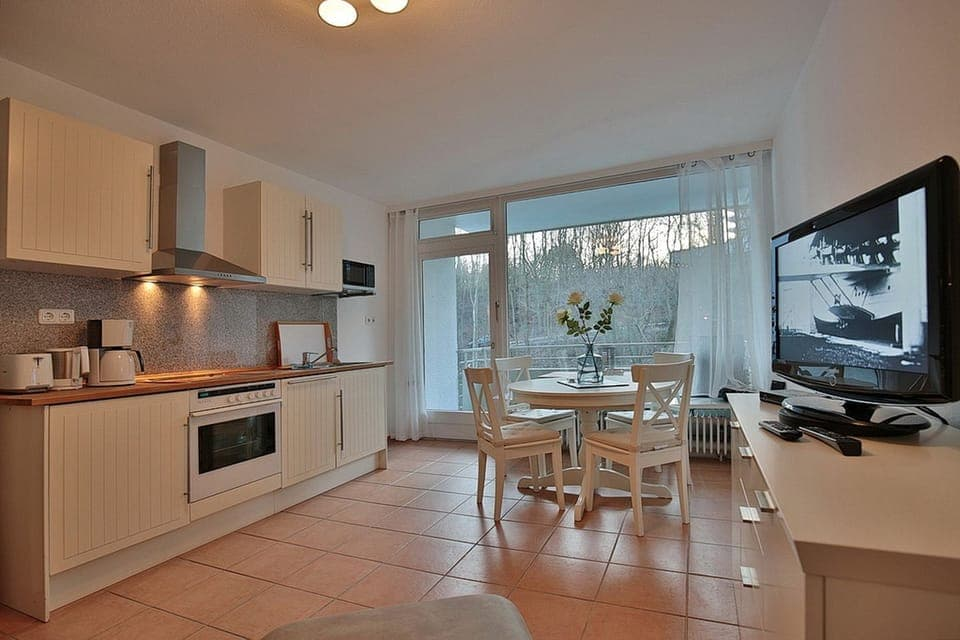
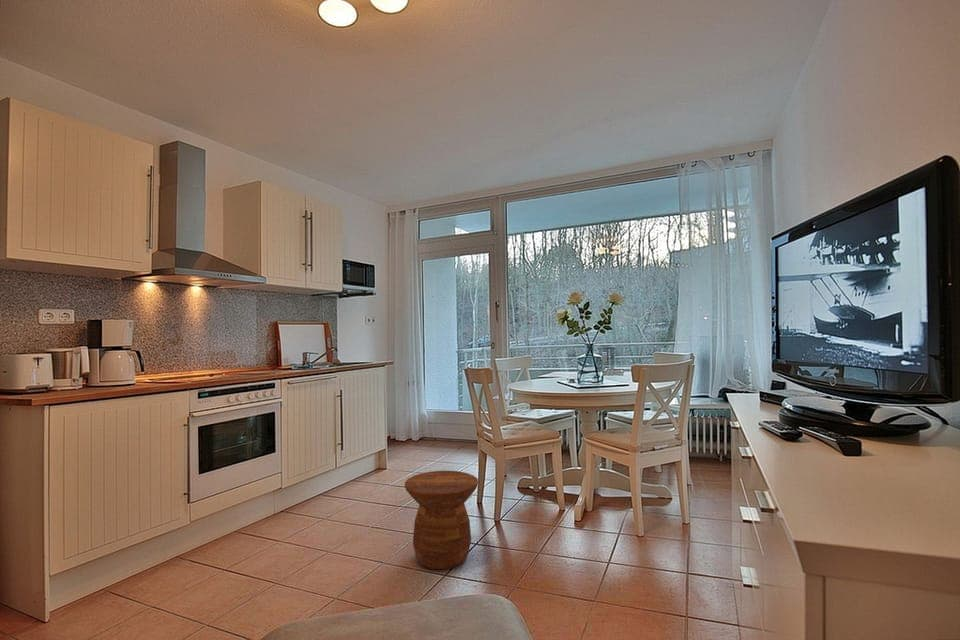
+ side table [404,470,479,571]
